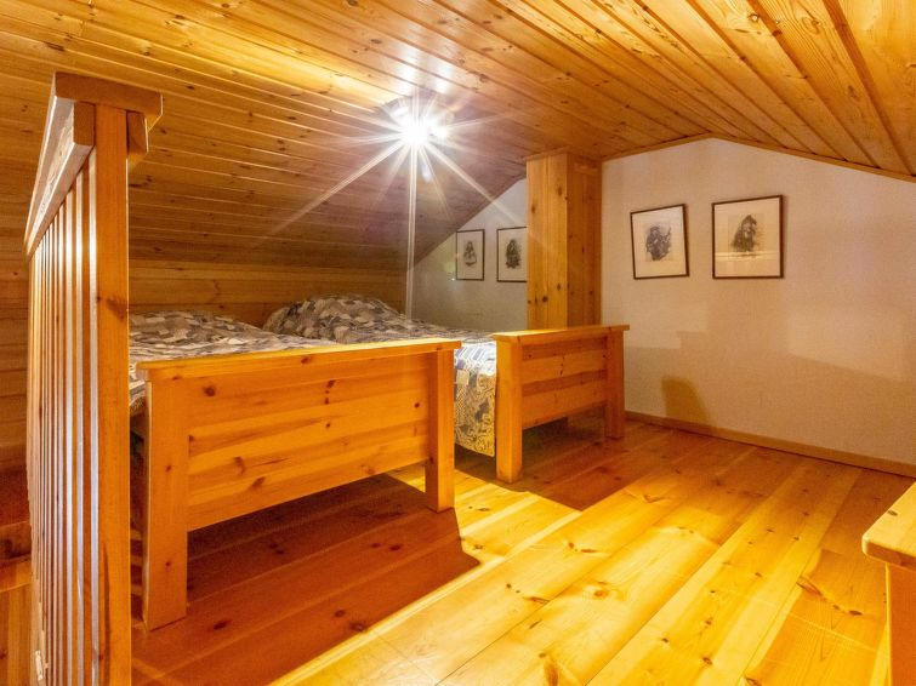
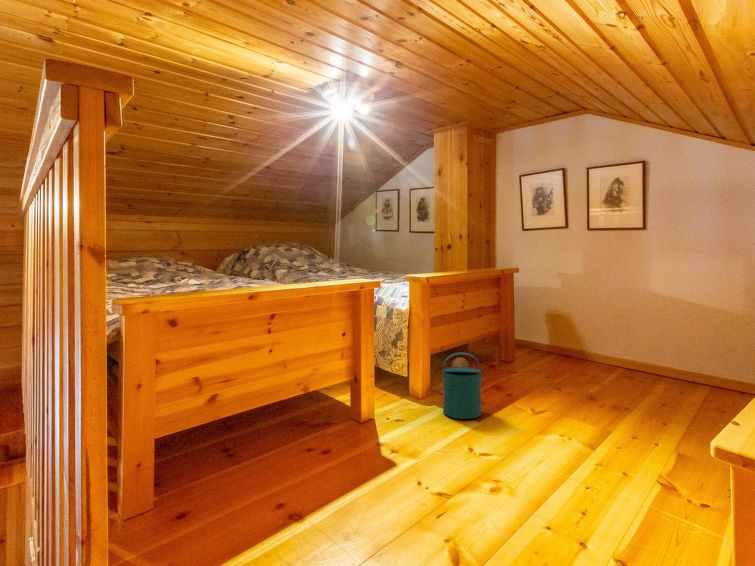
+ watering can [441,351,483,420]
